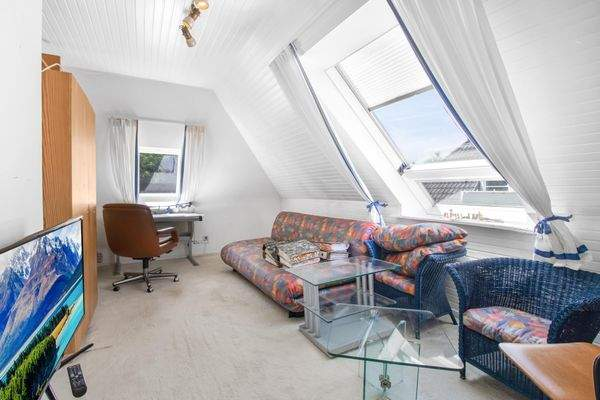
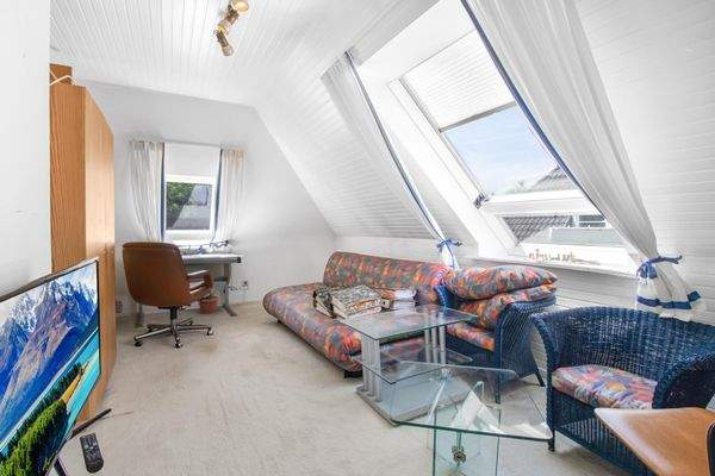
+ potted plant [198,286,223,314]
